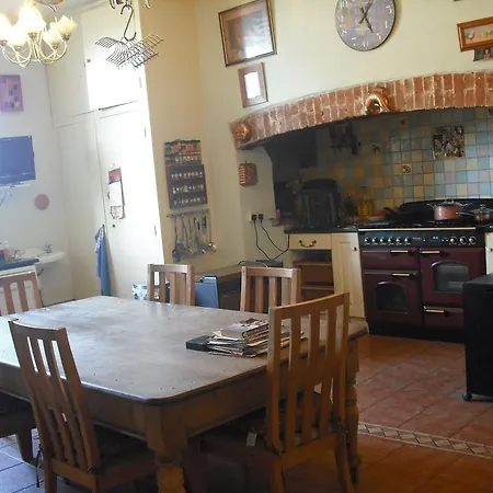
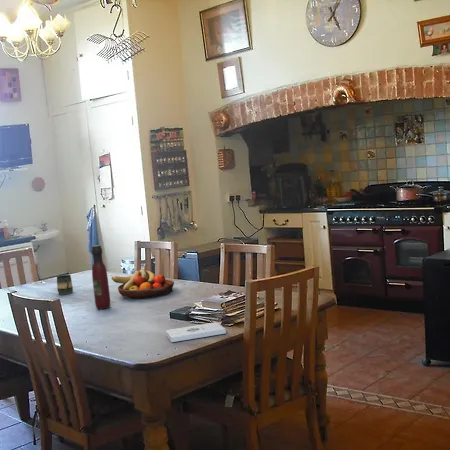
+ notepad [165,321,227,343]
+ mug [56,274,74,295]
+ wine bottle [91,244,111,310]
+ fruit bowl [111,268,175,300]
